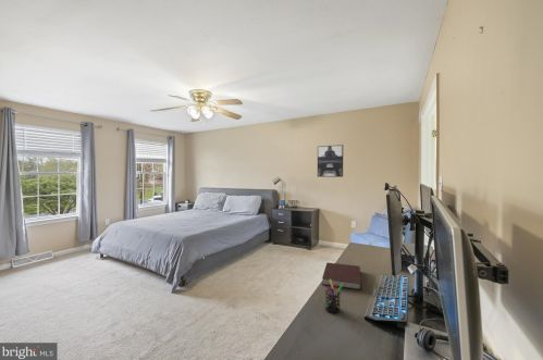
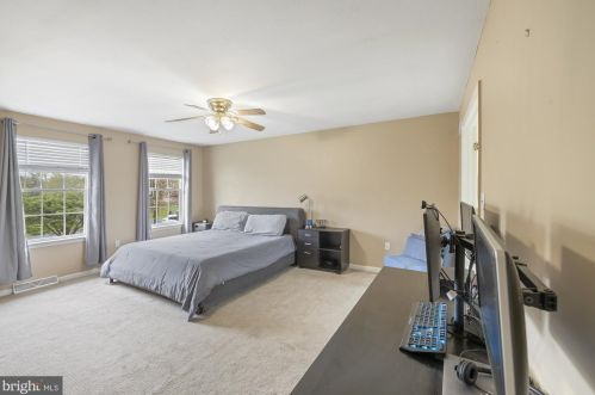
- notebook [321,261,362,291]
- wall art [317,144,344,178]
- pen holder [324,280,344,314]
